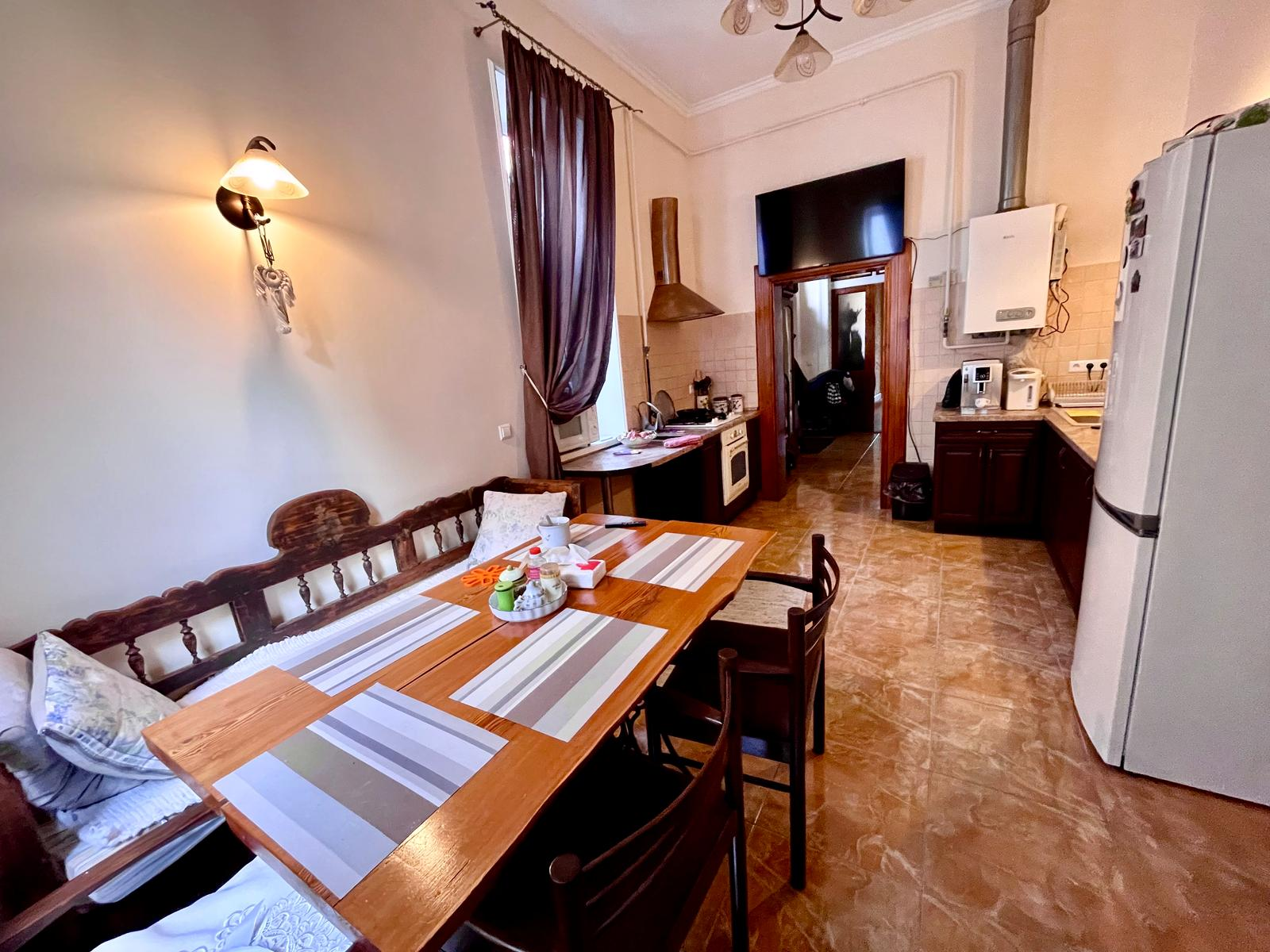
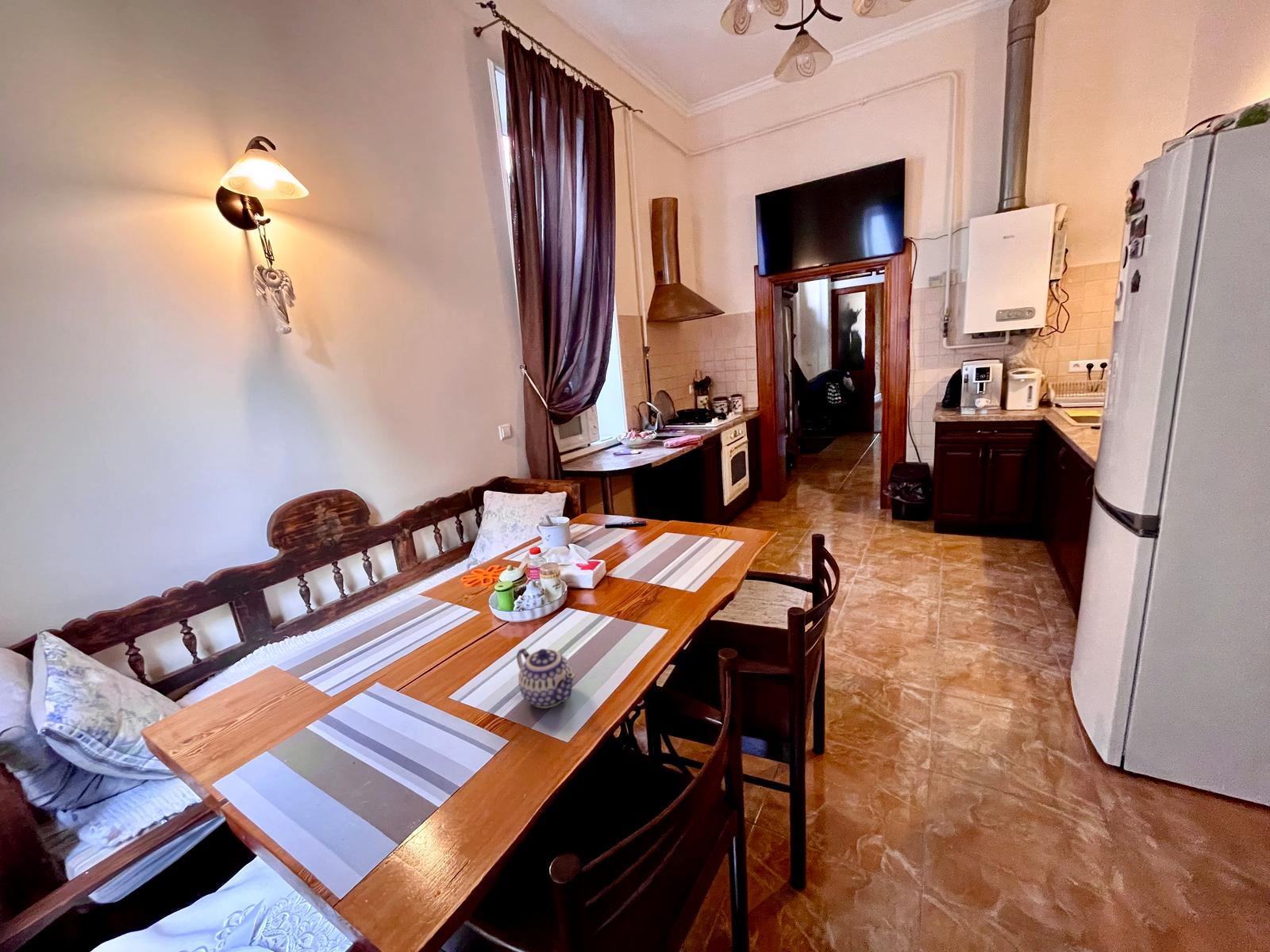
+ teapot [516,647,576,709]
